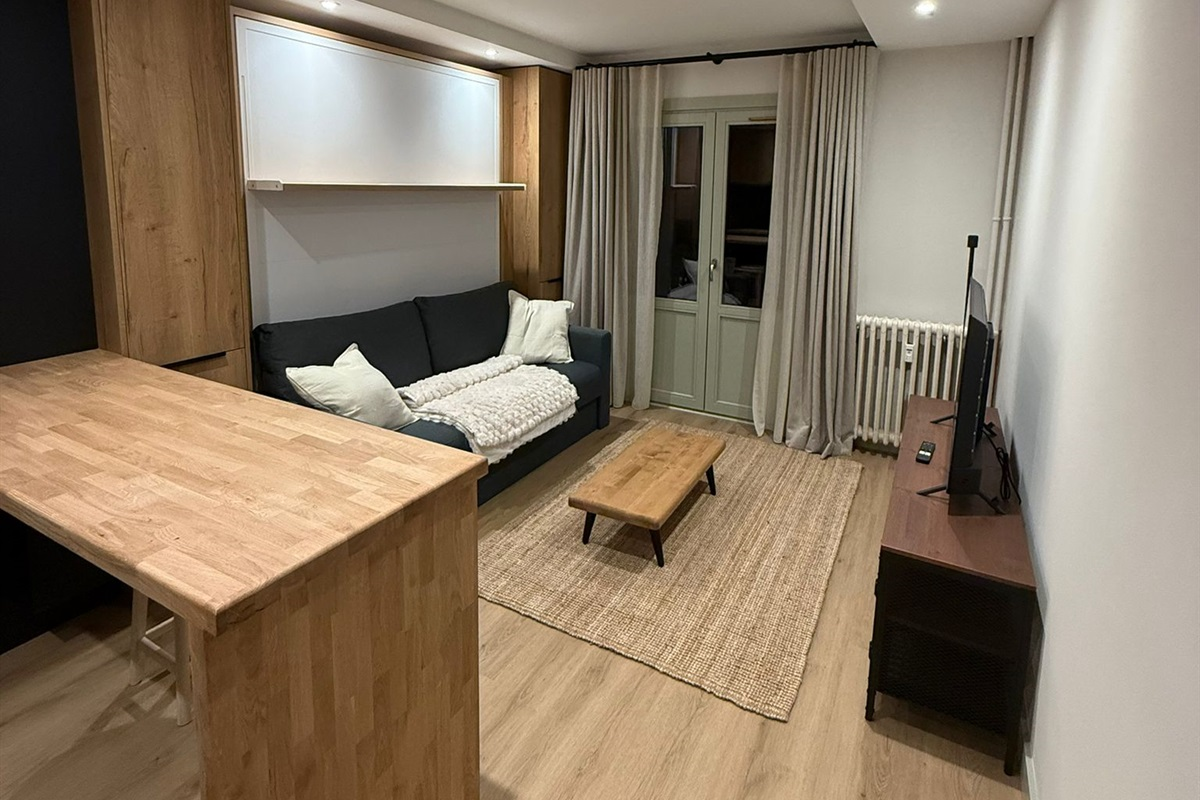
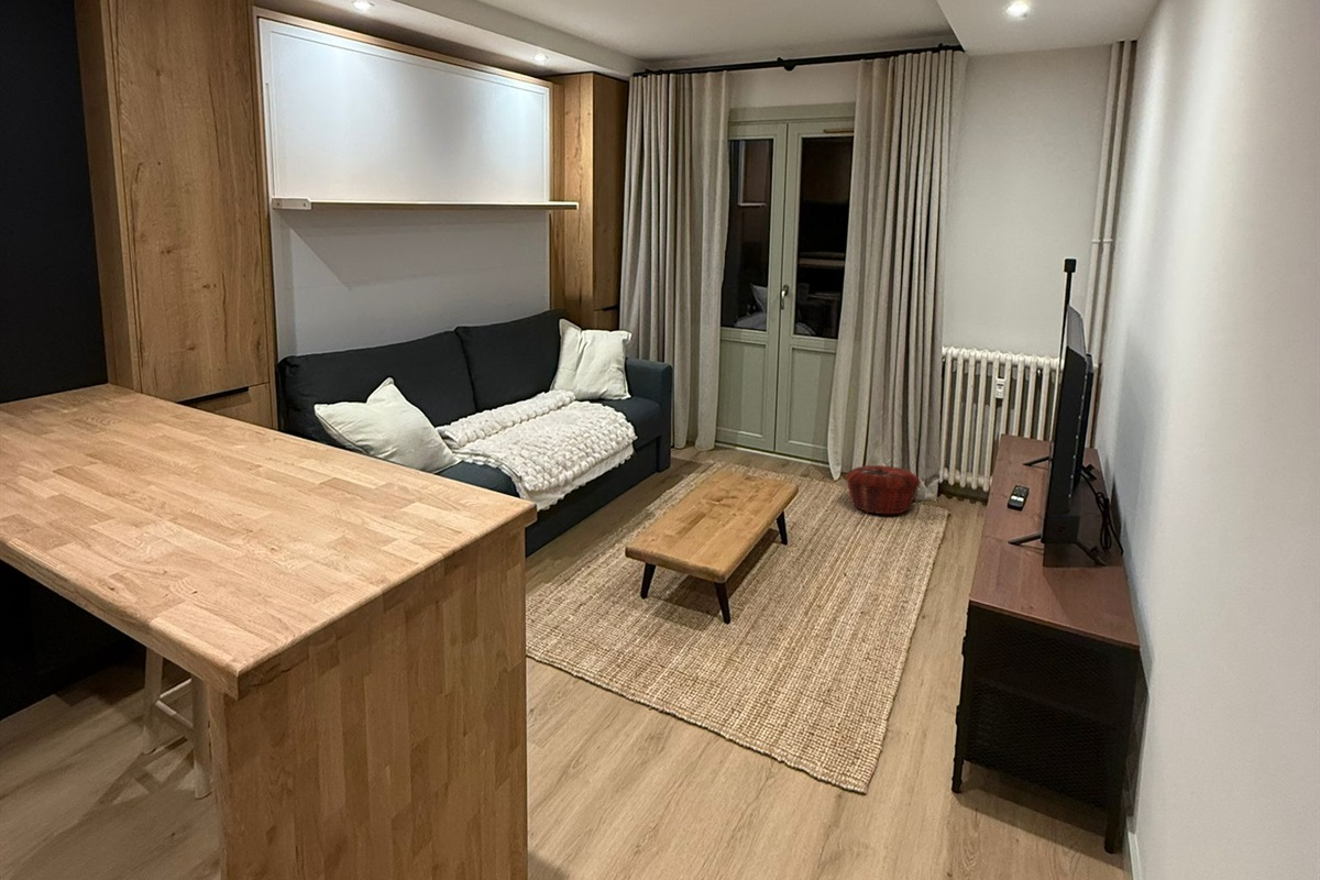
+ woven basket [845,464,922,515]
